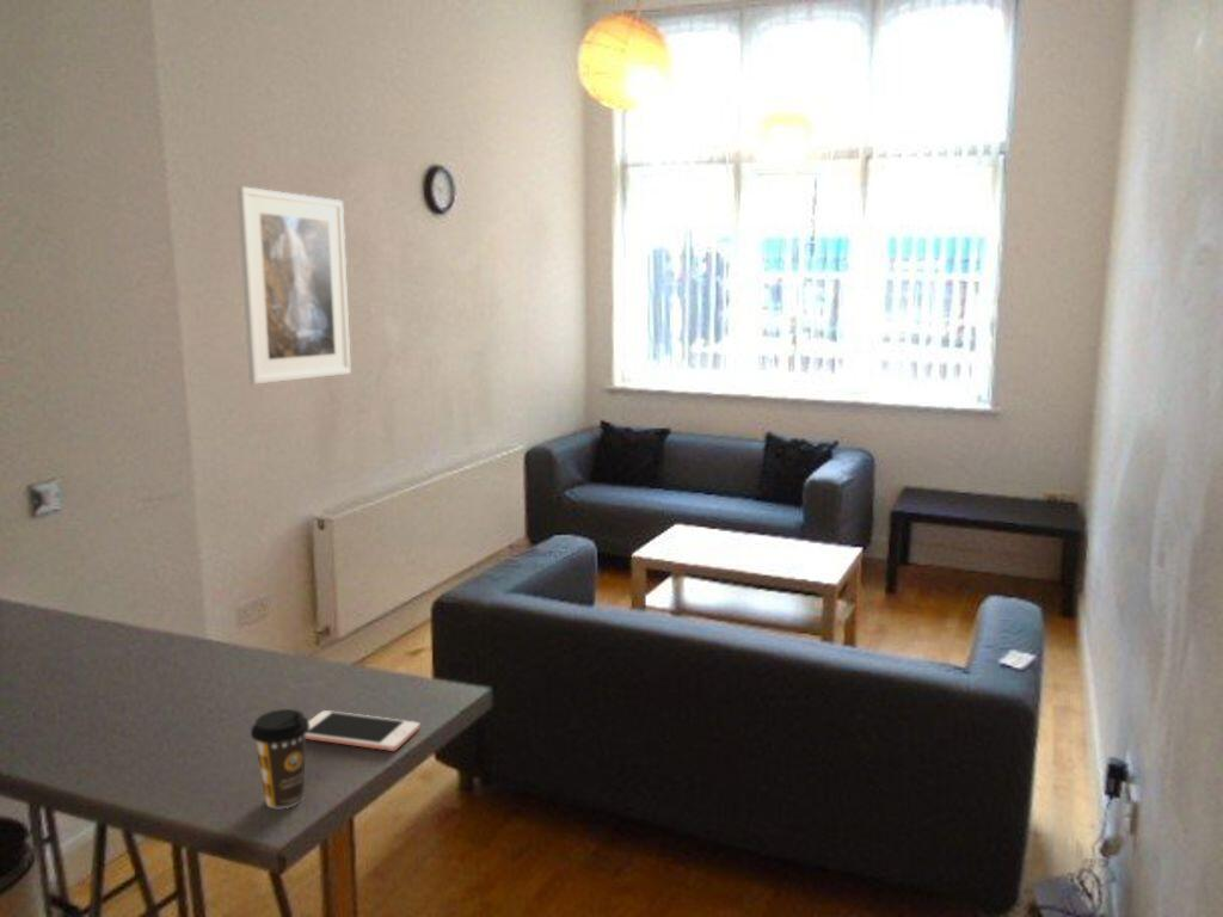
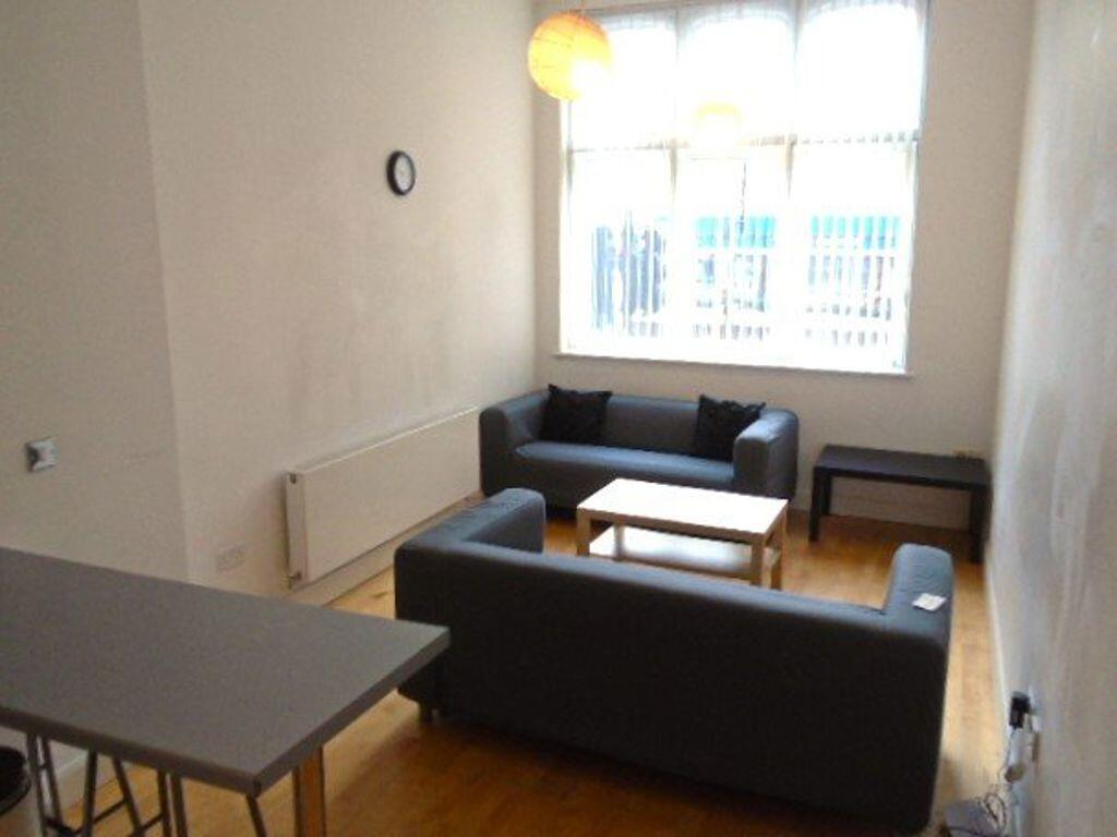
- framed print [236,185,352,386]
- coffee cup [250,708,309,810]
- cell phone [306,709,420,752]
